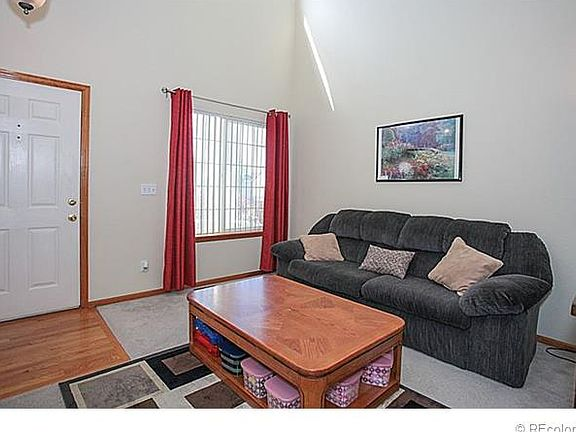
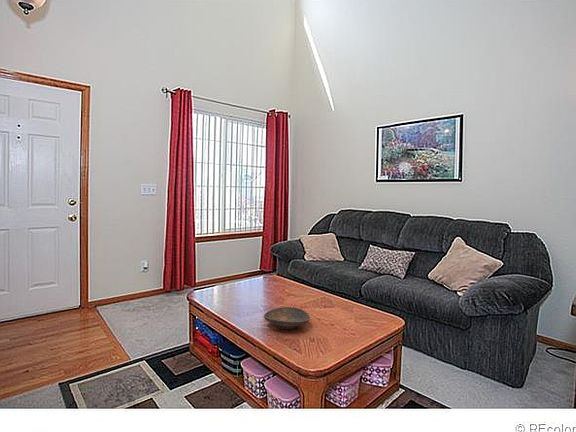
+ decorative bowl [263,306,311,330]
